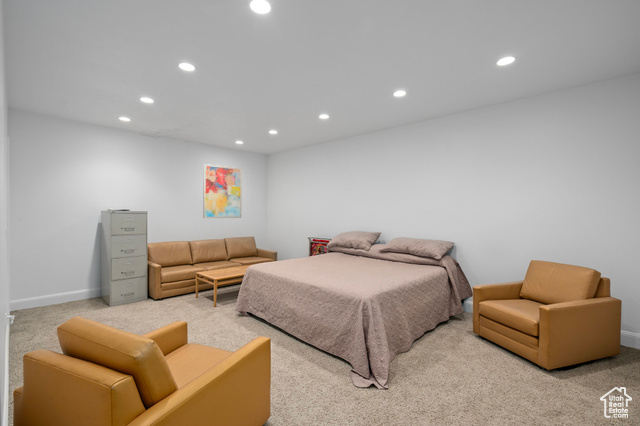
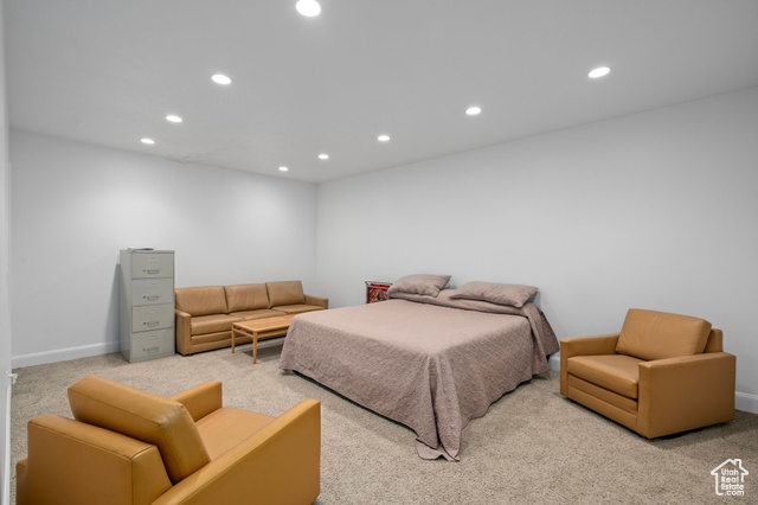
- wall art [202,163,243,219]
